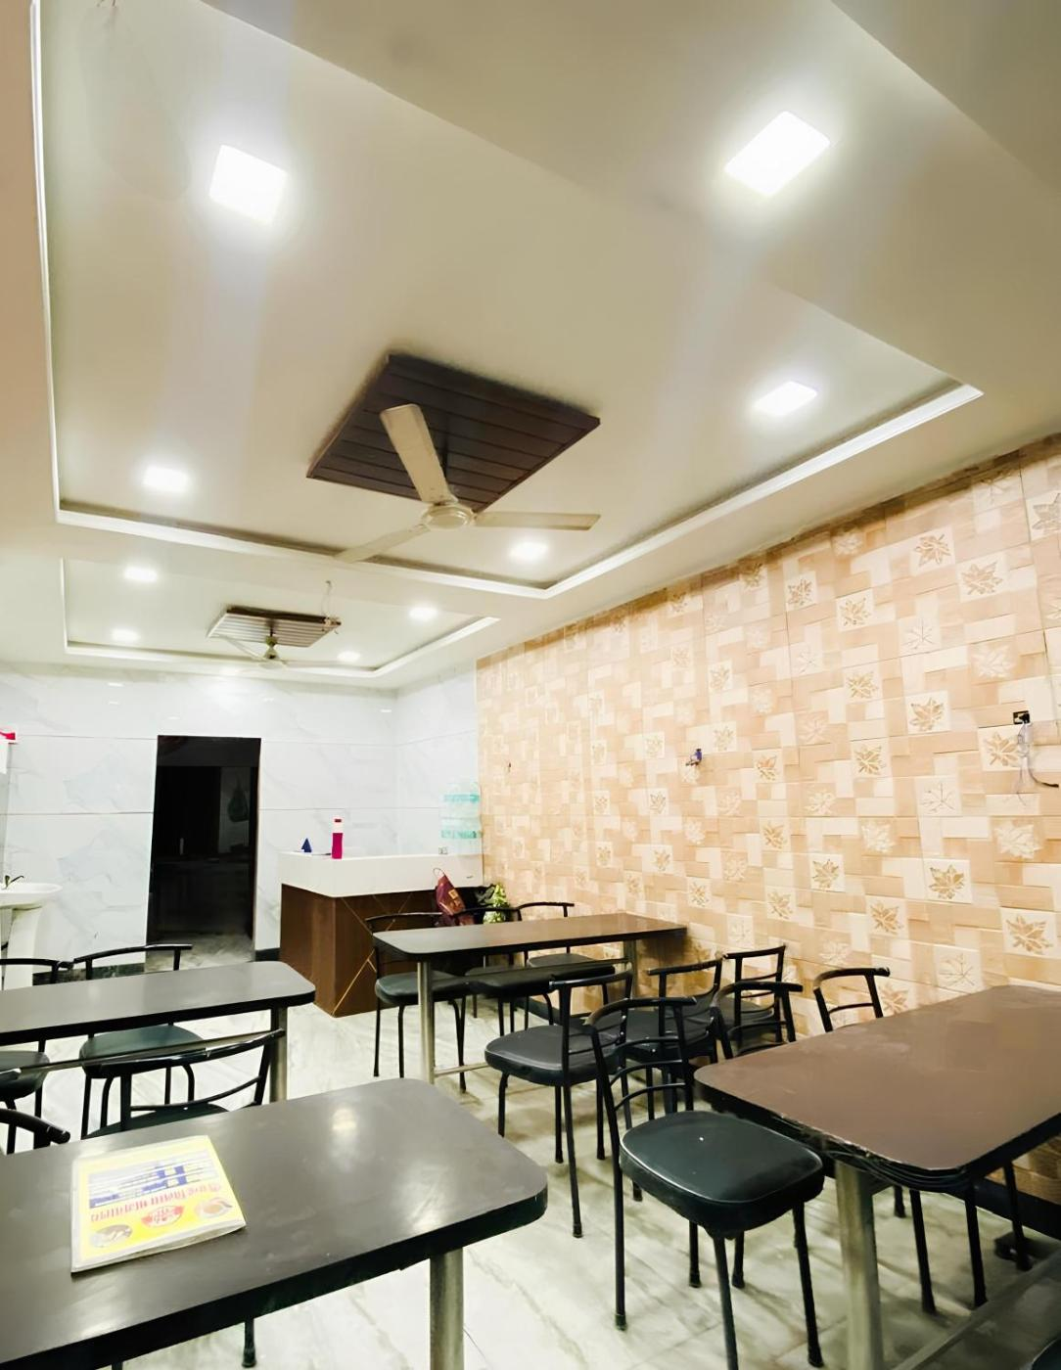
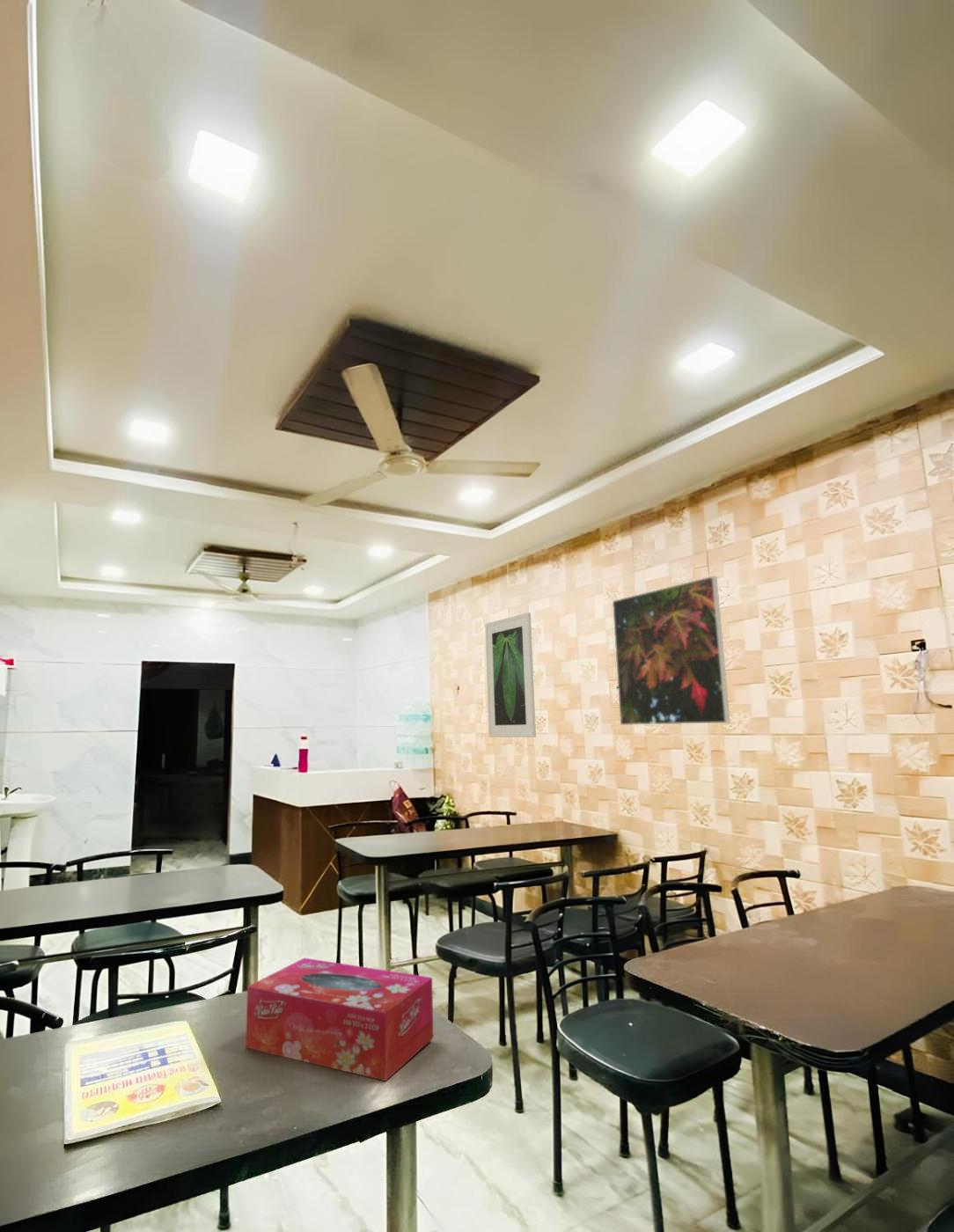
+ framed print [612,576,730,726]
+ tissue box [245,957,434,1082]
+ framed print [484,612,537,738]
